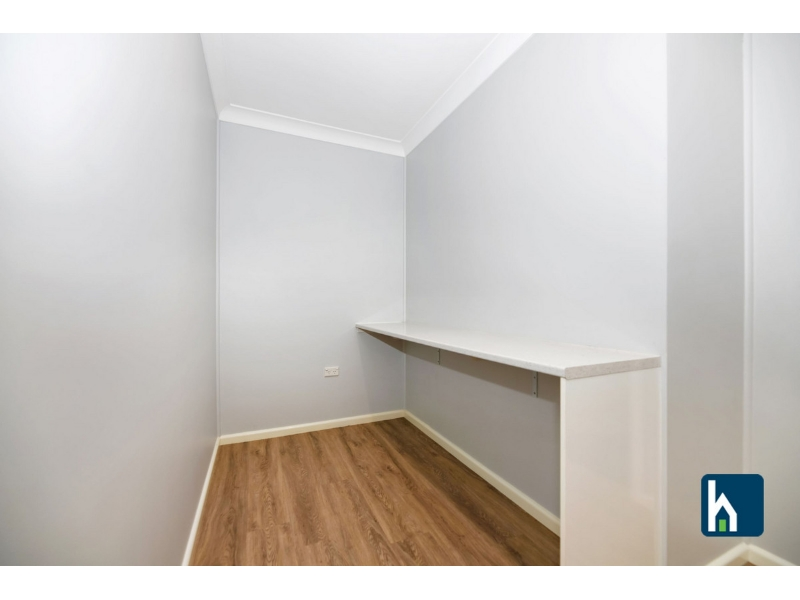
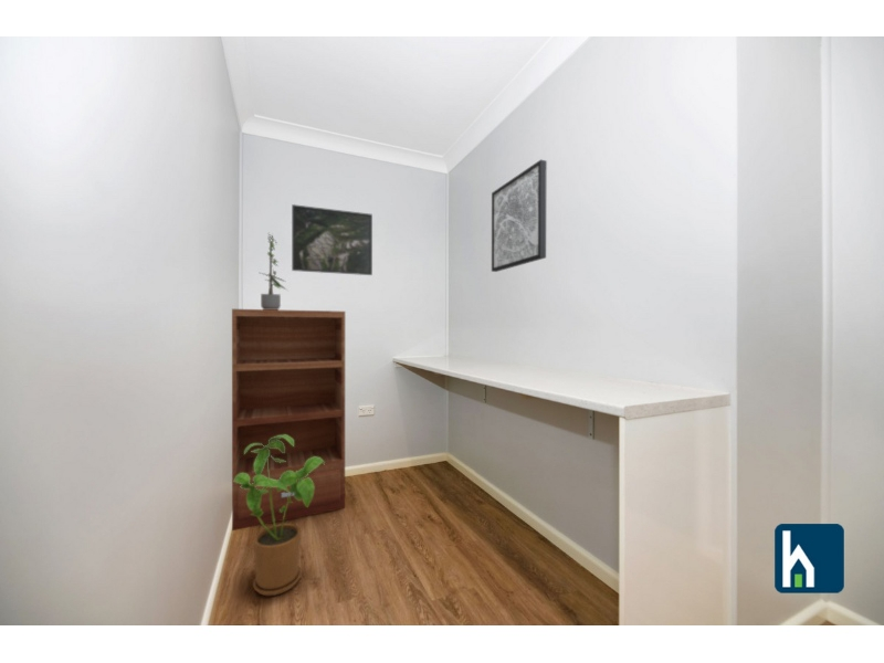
+ bookshelf [231,308,346,532]
+ potted plant [260,232,288,309]
+ wall art [491,158,548,273]
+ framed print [291,203,373,276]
+ house plant [233,434,325,597]
